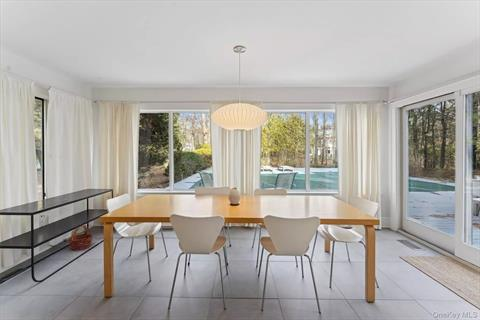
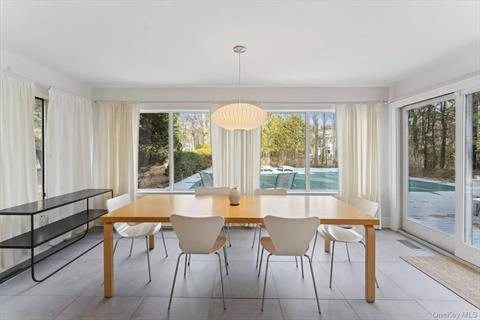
- basket [68,224,94,251]
